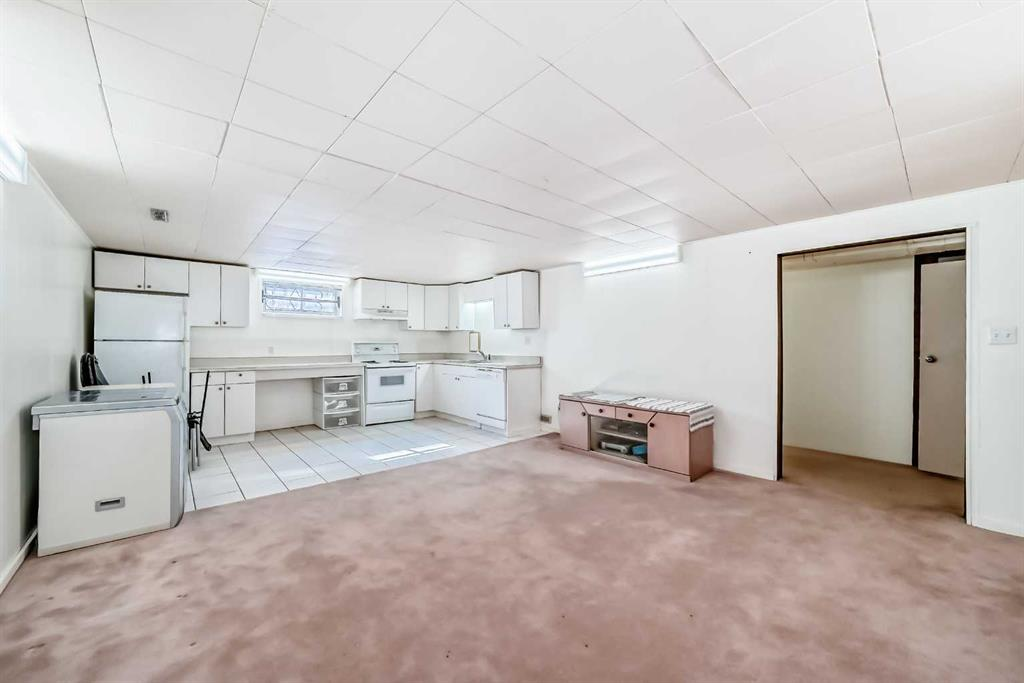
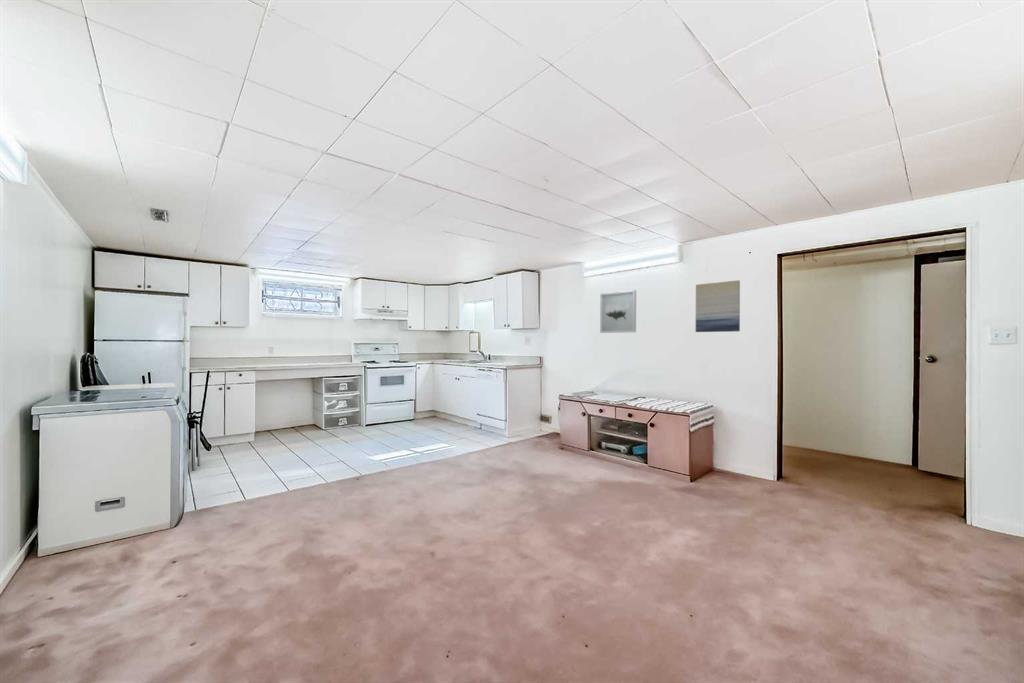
+ wall art [599,289,637,334]
+ wall art [695,279,741,333]
